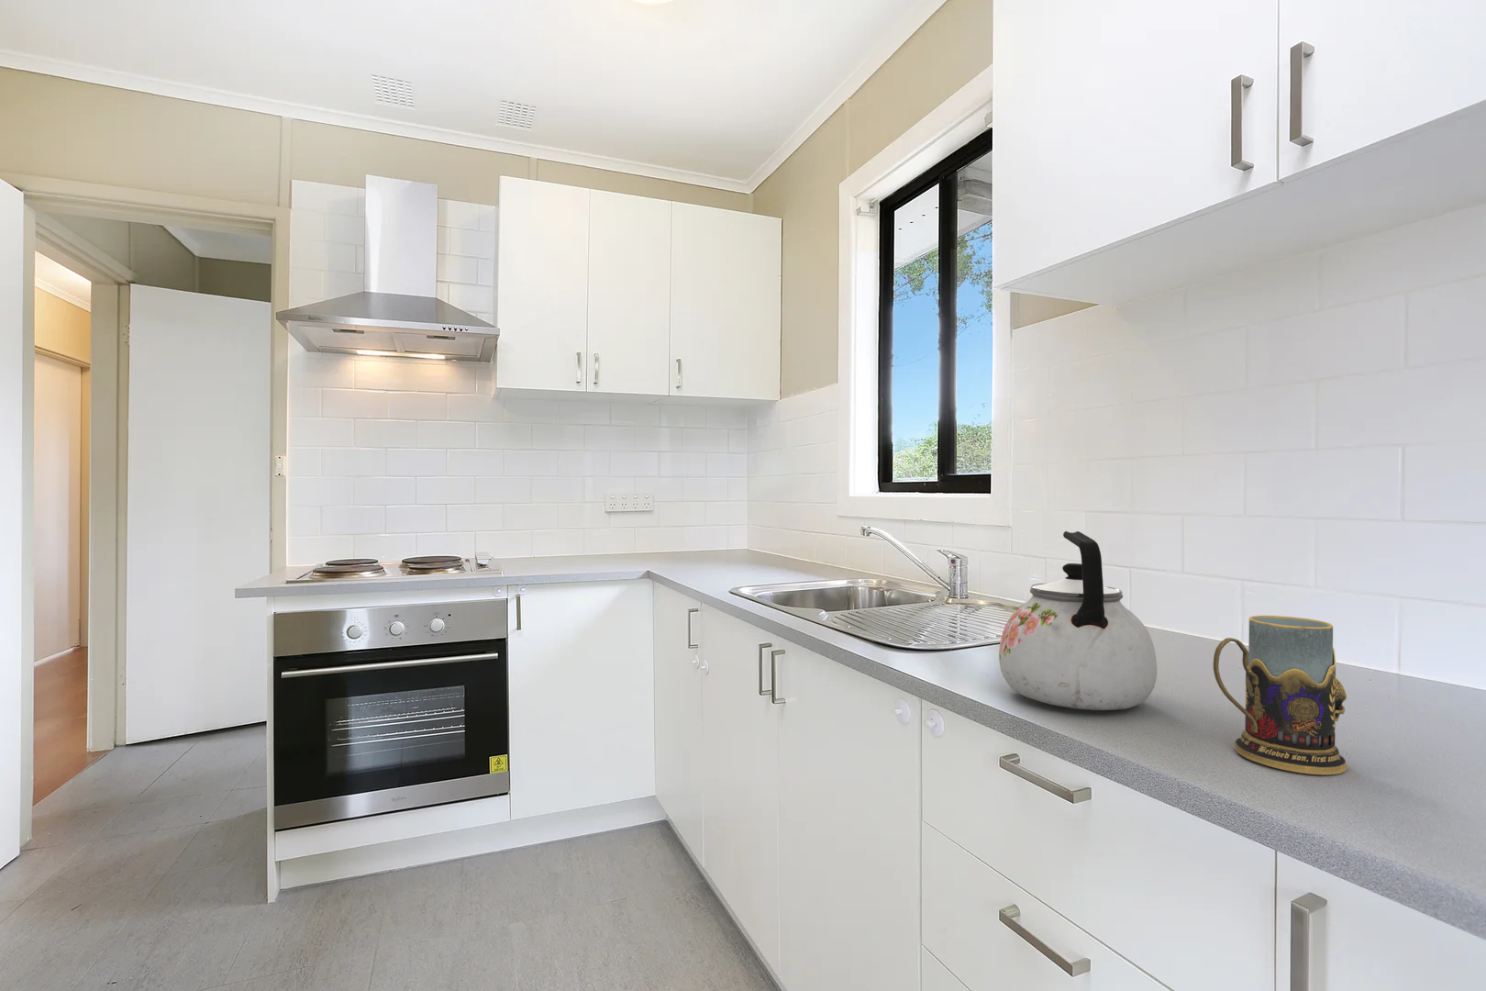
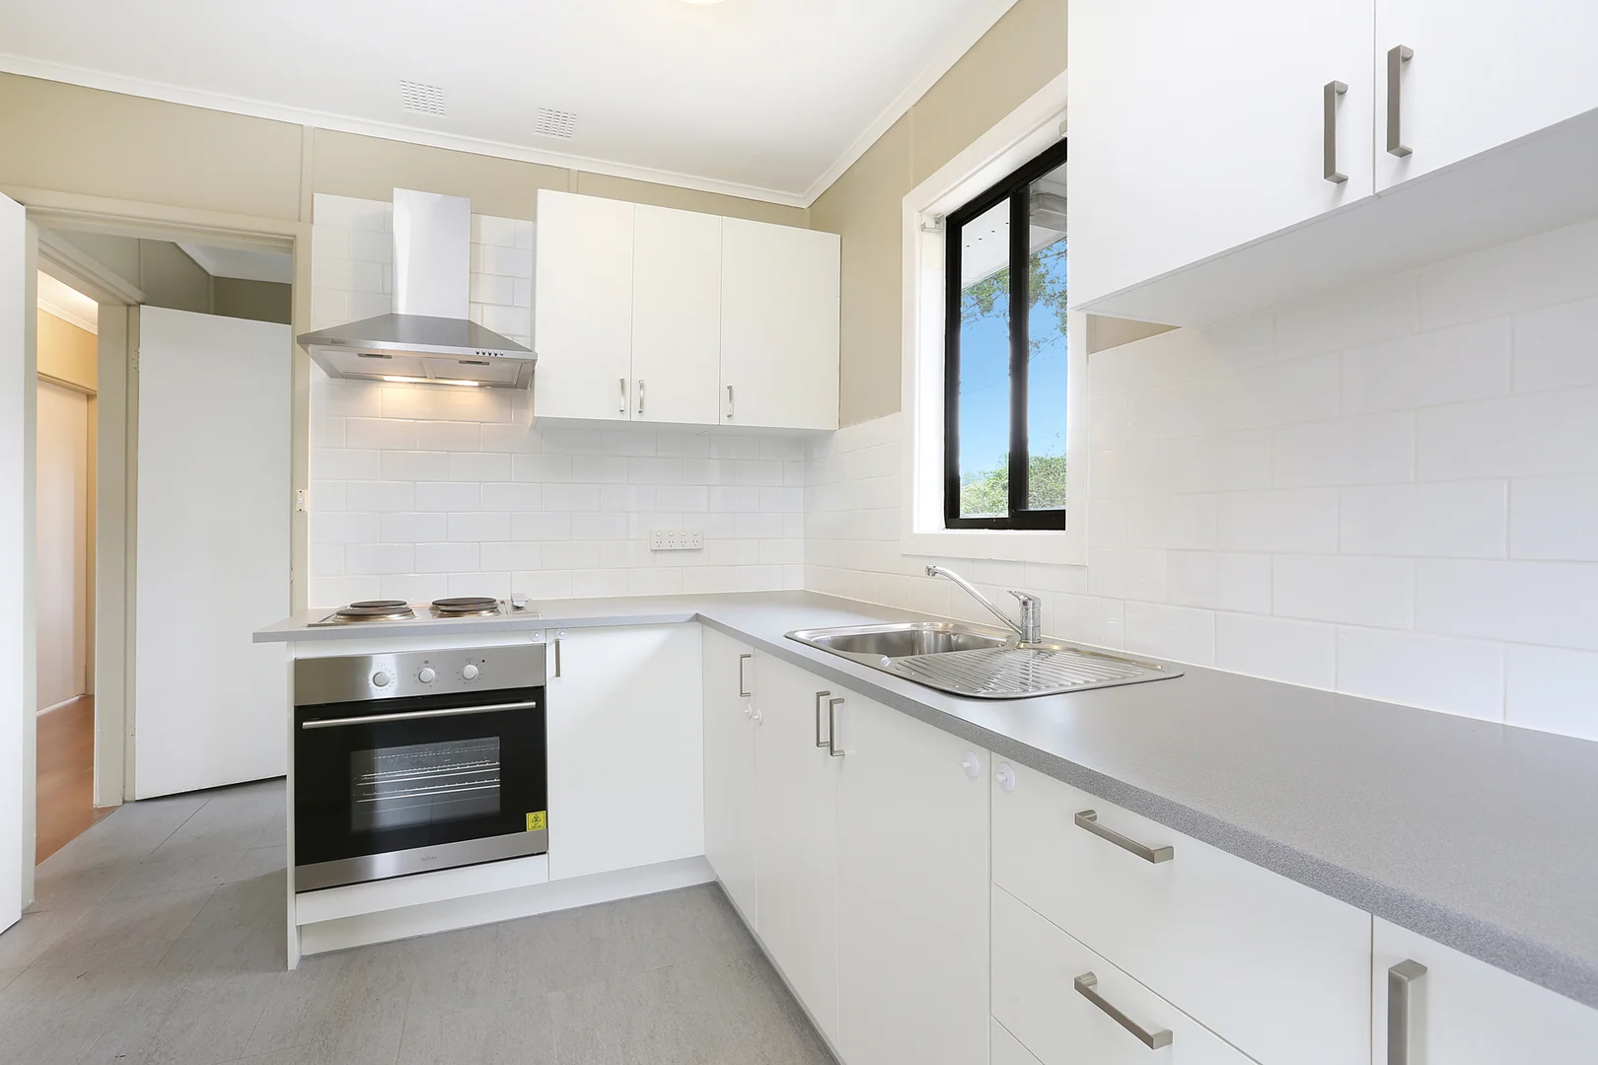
- kettle [998,531,1158,711]
- mug [1213,615,1348,775]
